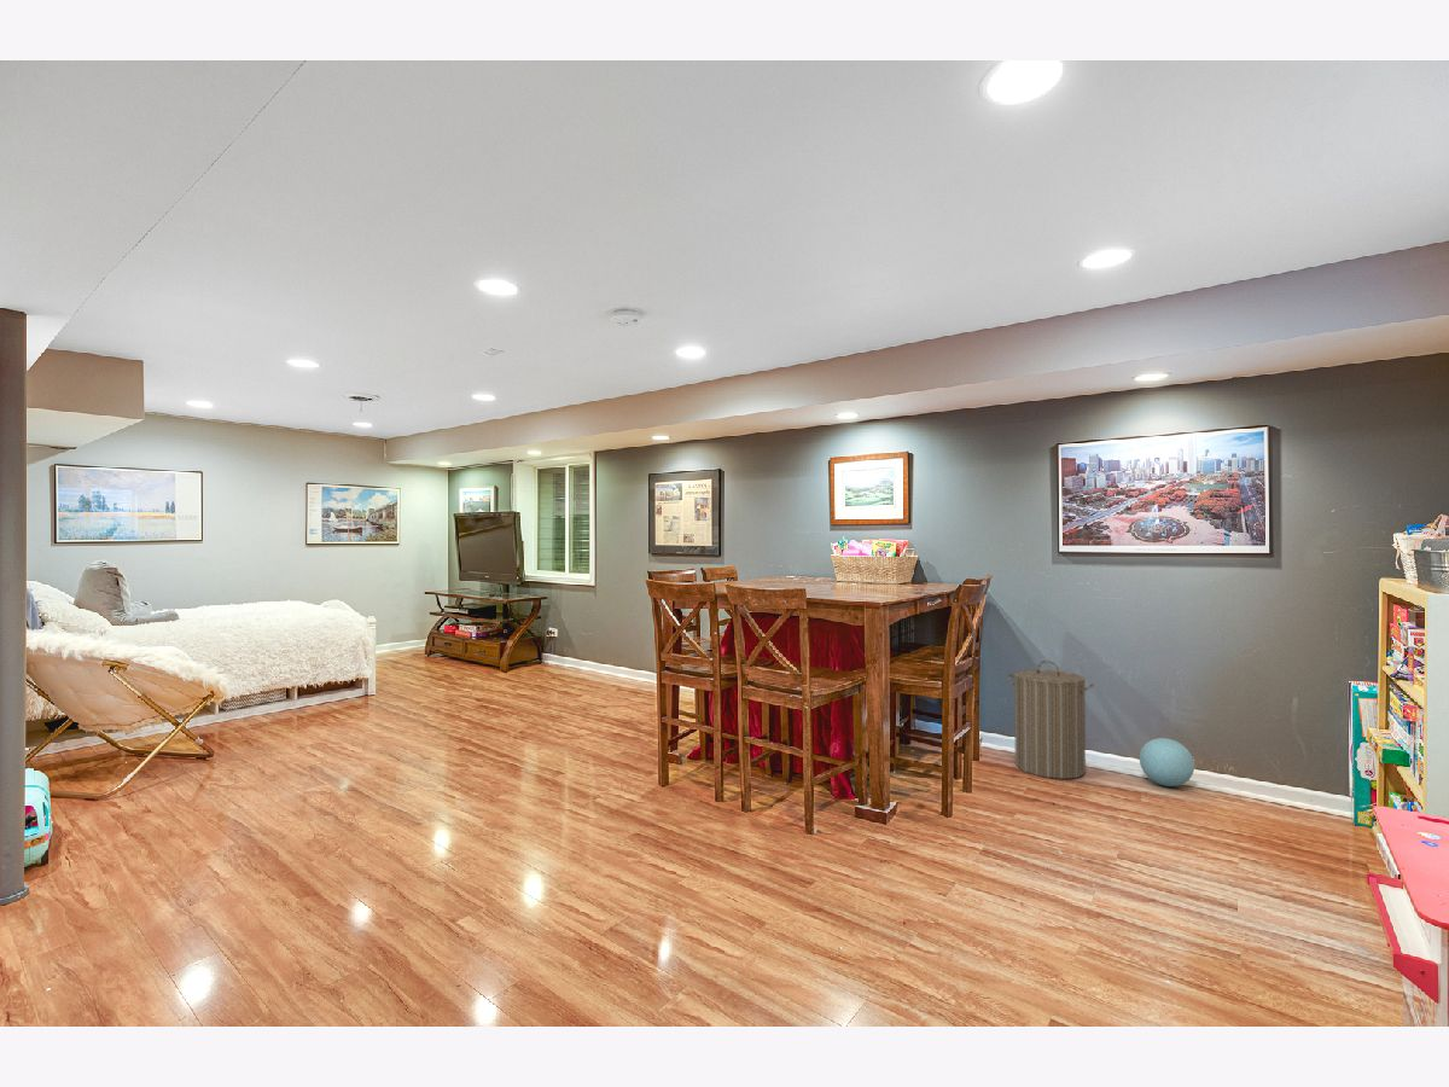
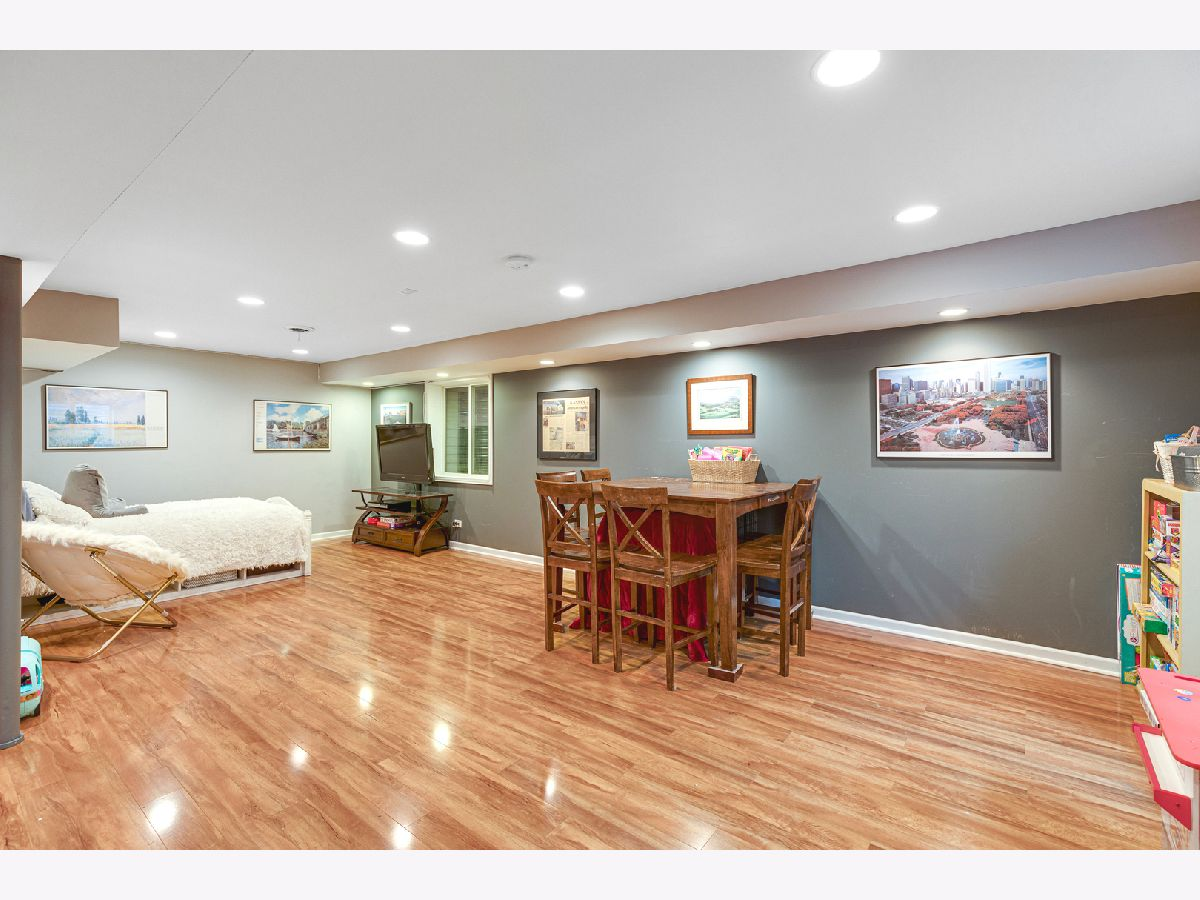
- laundry hamper [1006,659,1095,780]
- ball [1139,737,1195,787]
